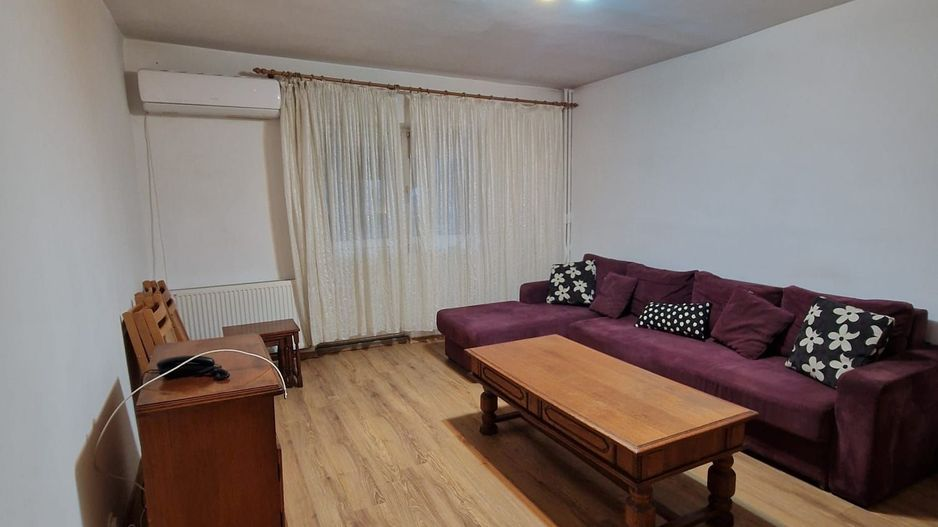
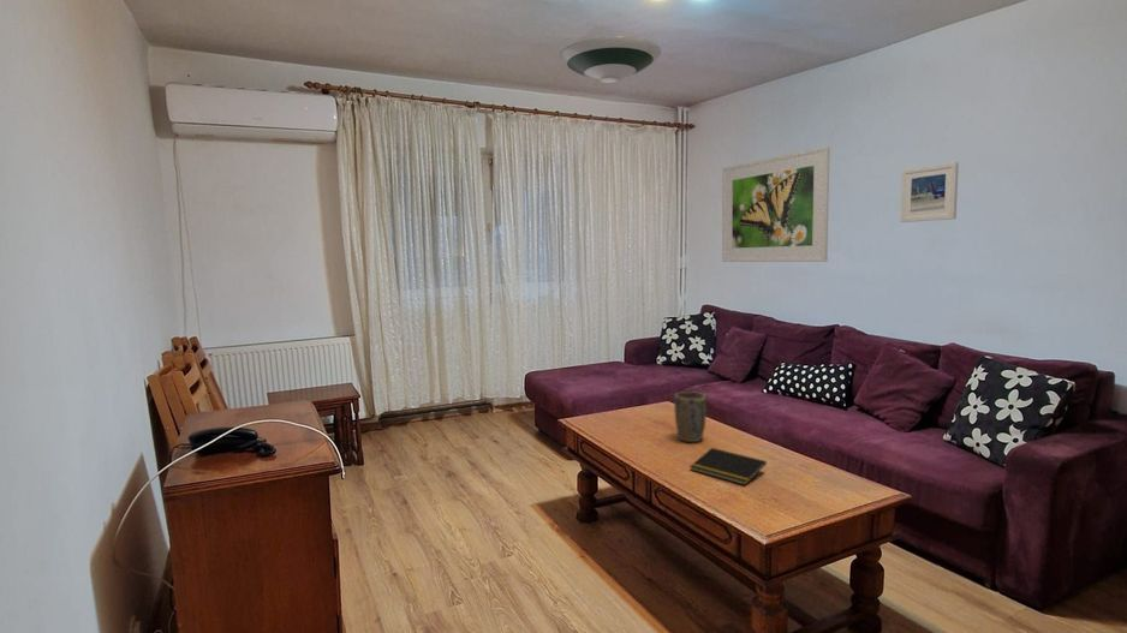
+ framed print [721,145,831,263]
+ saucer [559,35,662,84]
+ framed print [900,161,960,223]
+ notepad [688,447,768,486]
+ plant pot [673,390,708,443]
